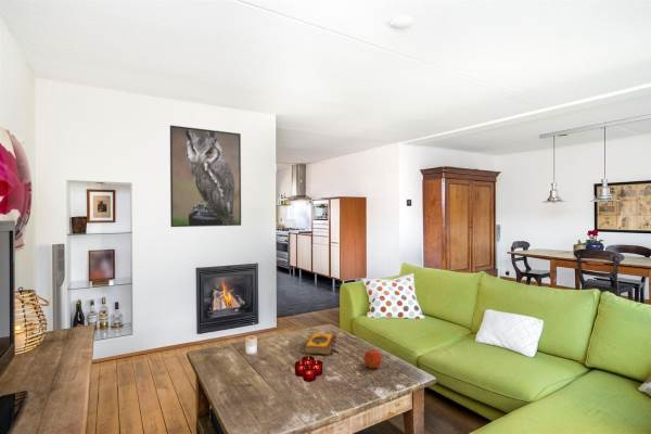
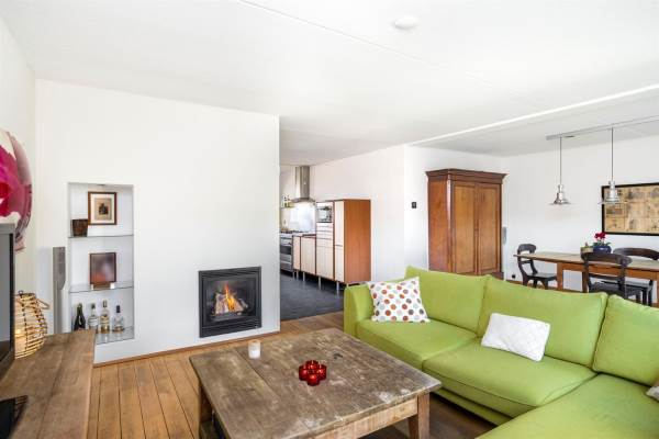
- hardback book [304,332,339,356]
- apple [362,348,382,369]
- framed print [169,124,242,228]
